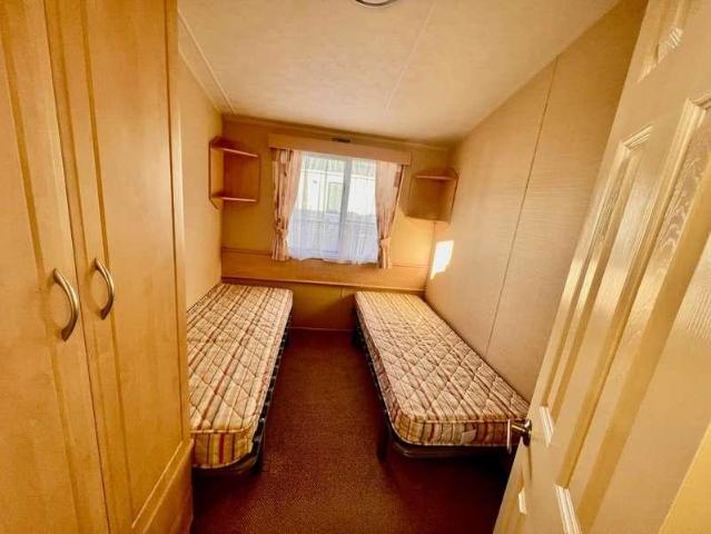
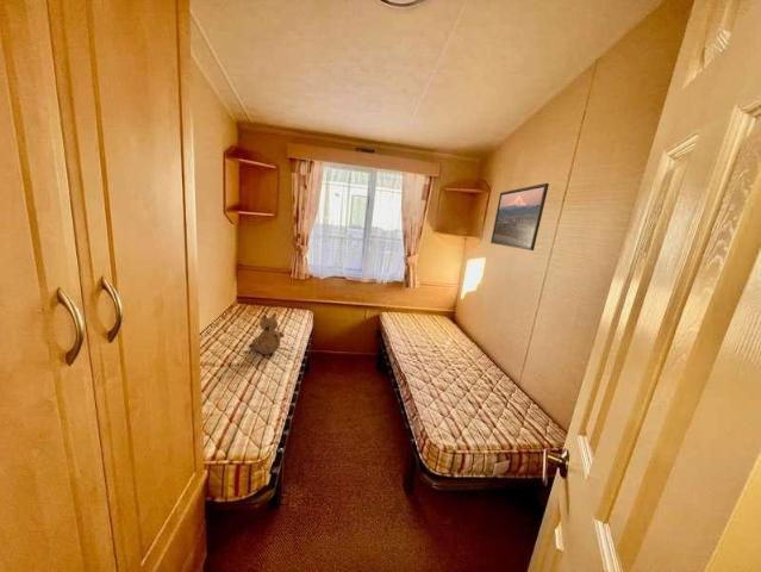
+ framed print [489,182,550,251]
+ teddy bear [248,312,286,355]
